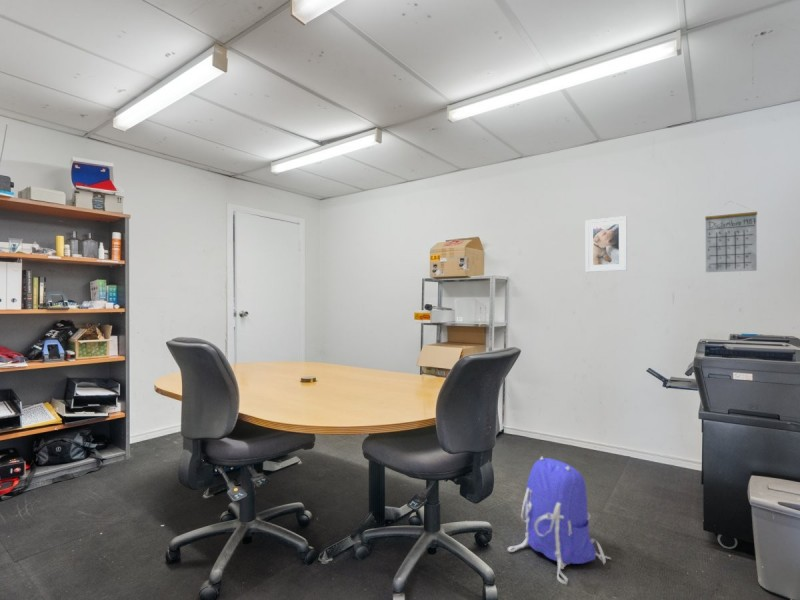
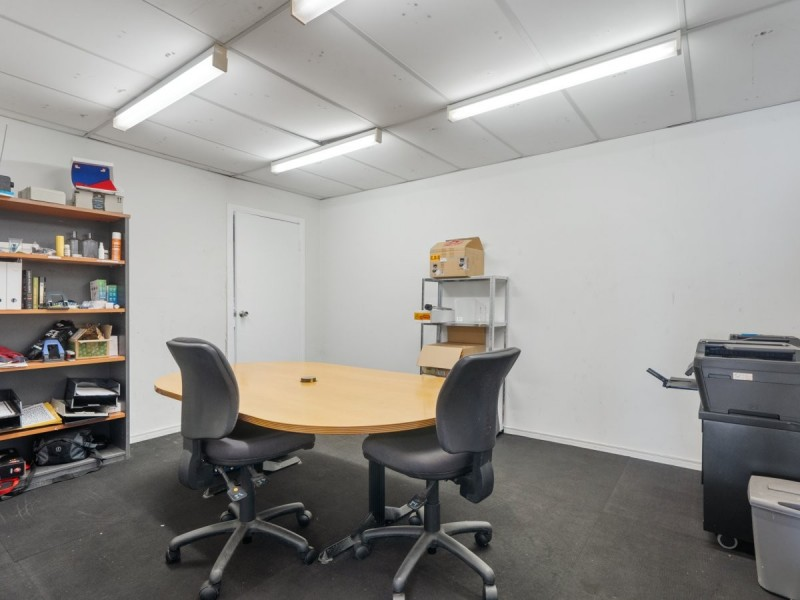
- backpack [506,455,612,585]
- calendar [704,200,758,273]
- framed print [585,215,628,273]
